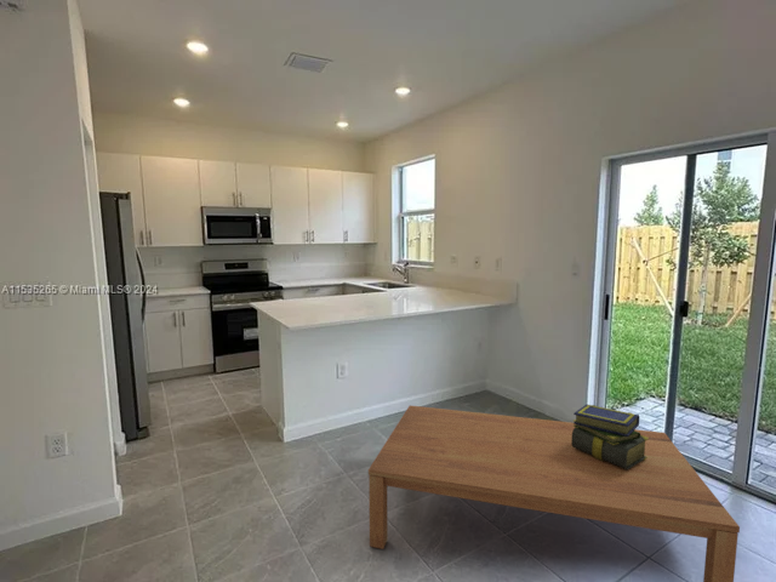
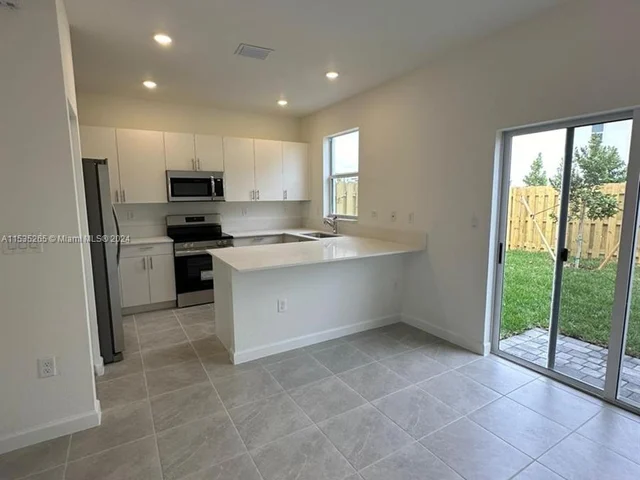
- coffee table [367,404,741,582]
- stack of books [571,404,649,469]
